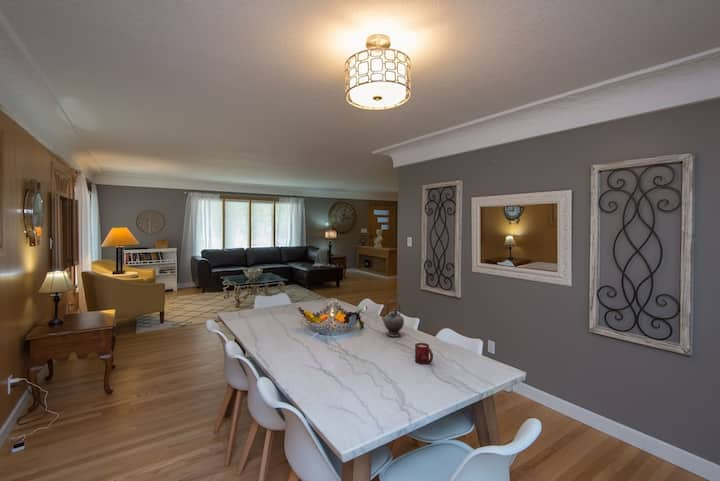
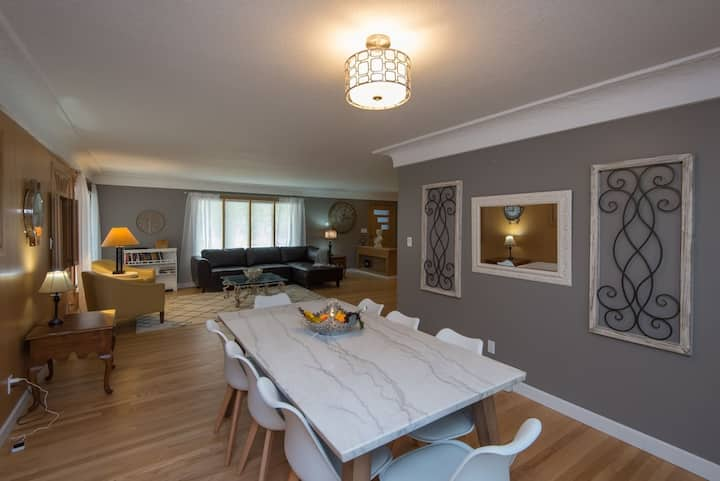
- cup [414,342,434,365]
- teapot [379,299,405,338]
